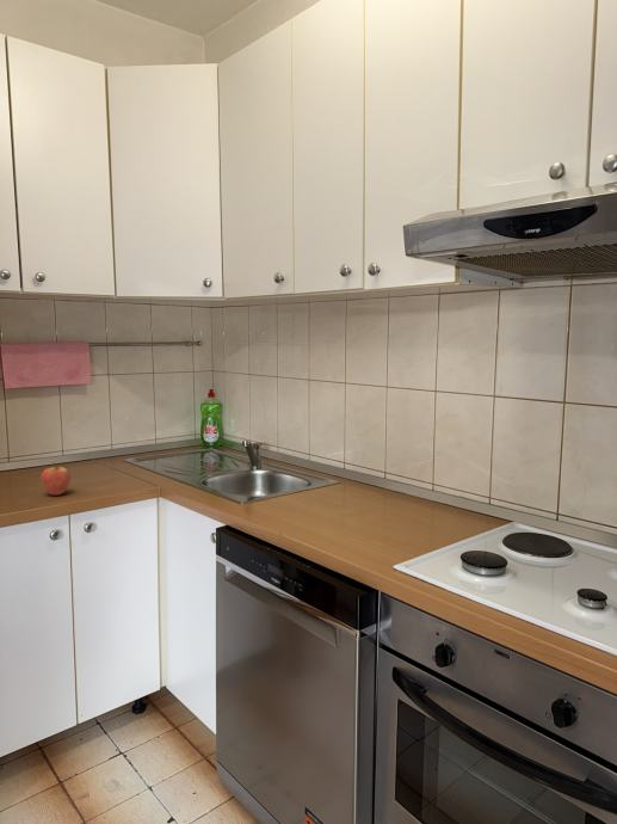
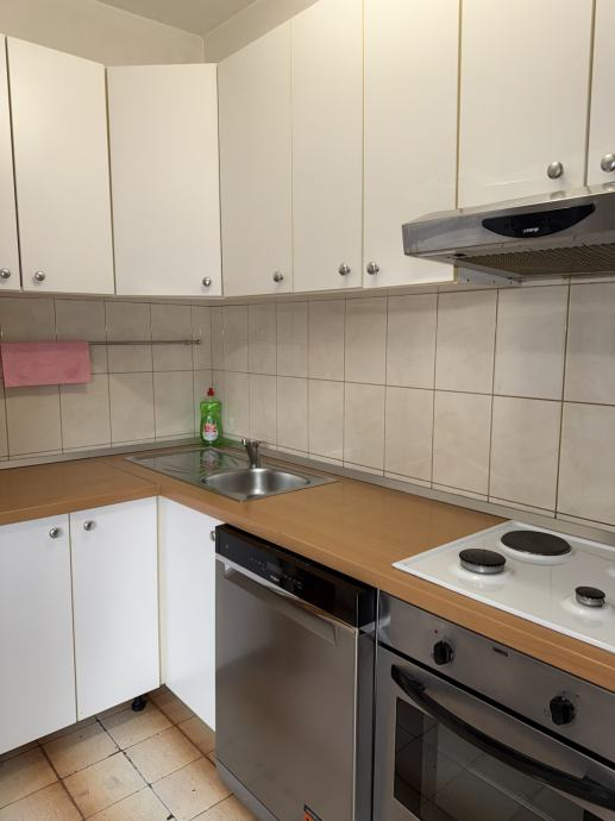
- fruit [39,461,72,497]
